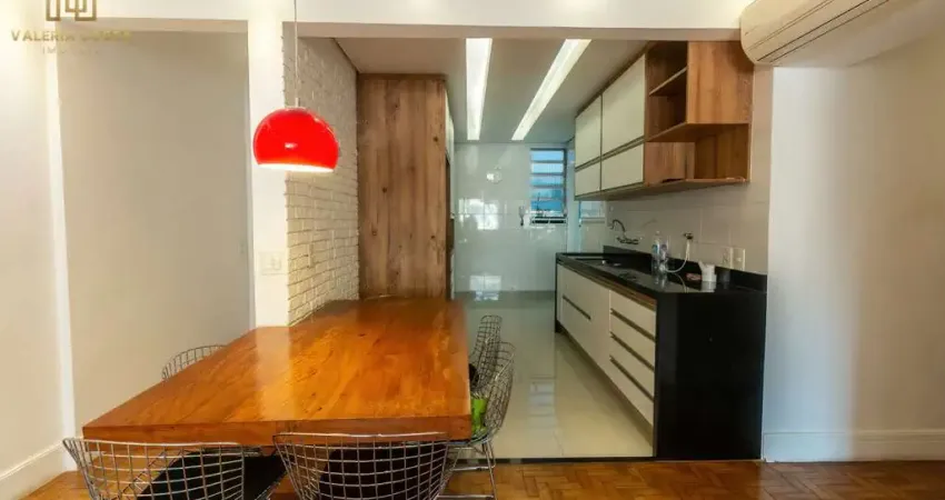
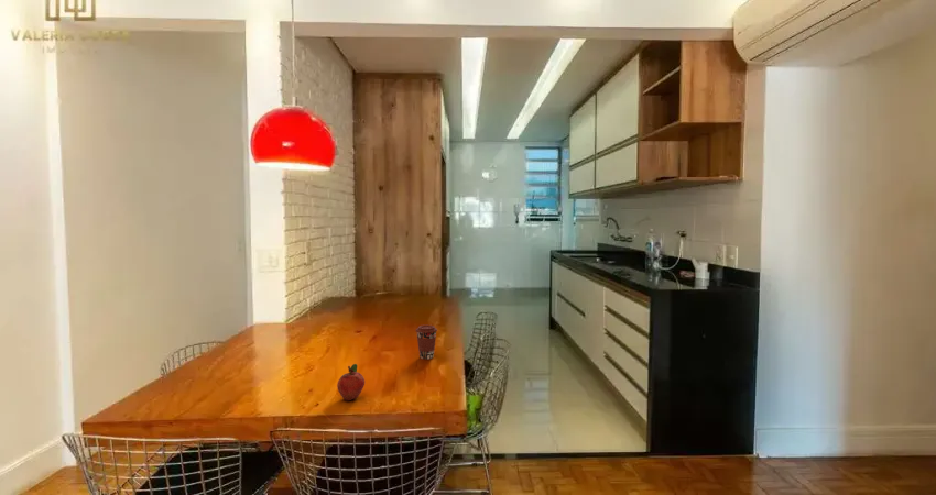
+ fruit [336,363,366,402]
+ coffee cup [415,324,438,361]
